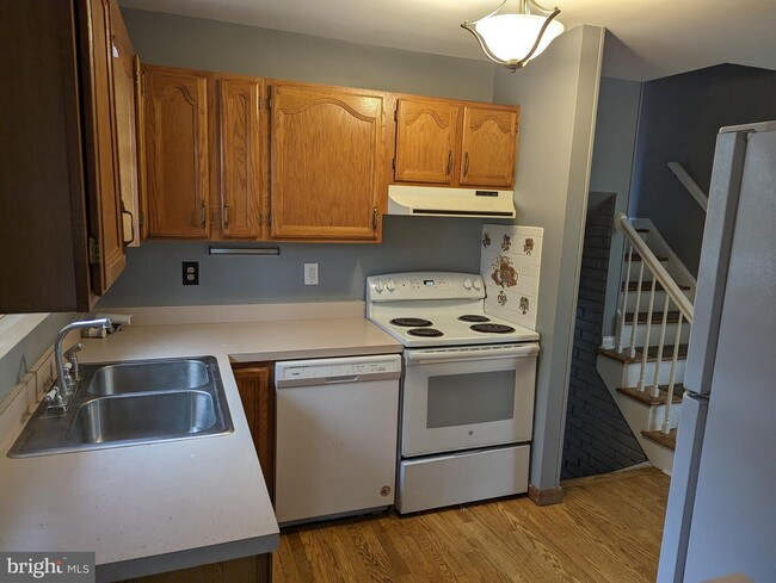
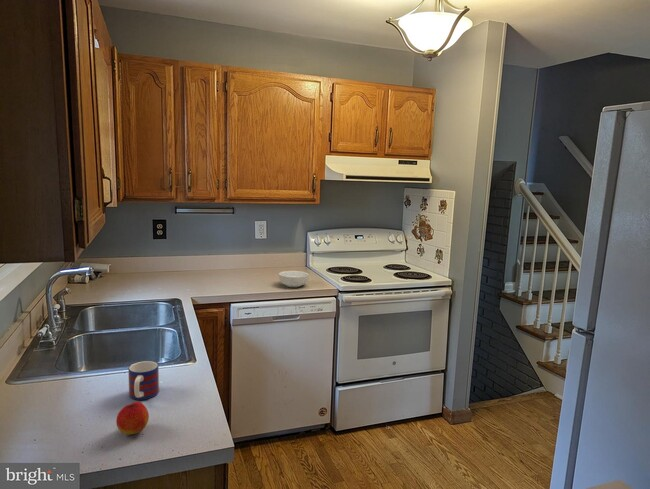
+ cereal bowl [278,270,310,288]
+ peach [115,401,150,436]
+ mug [127,360,160,401]
